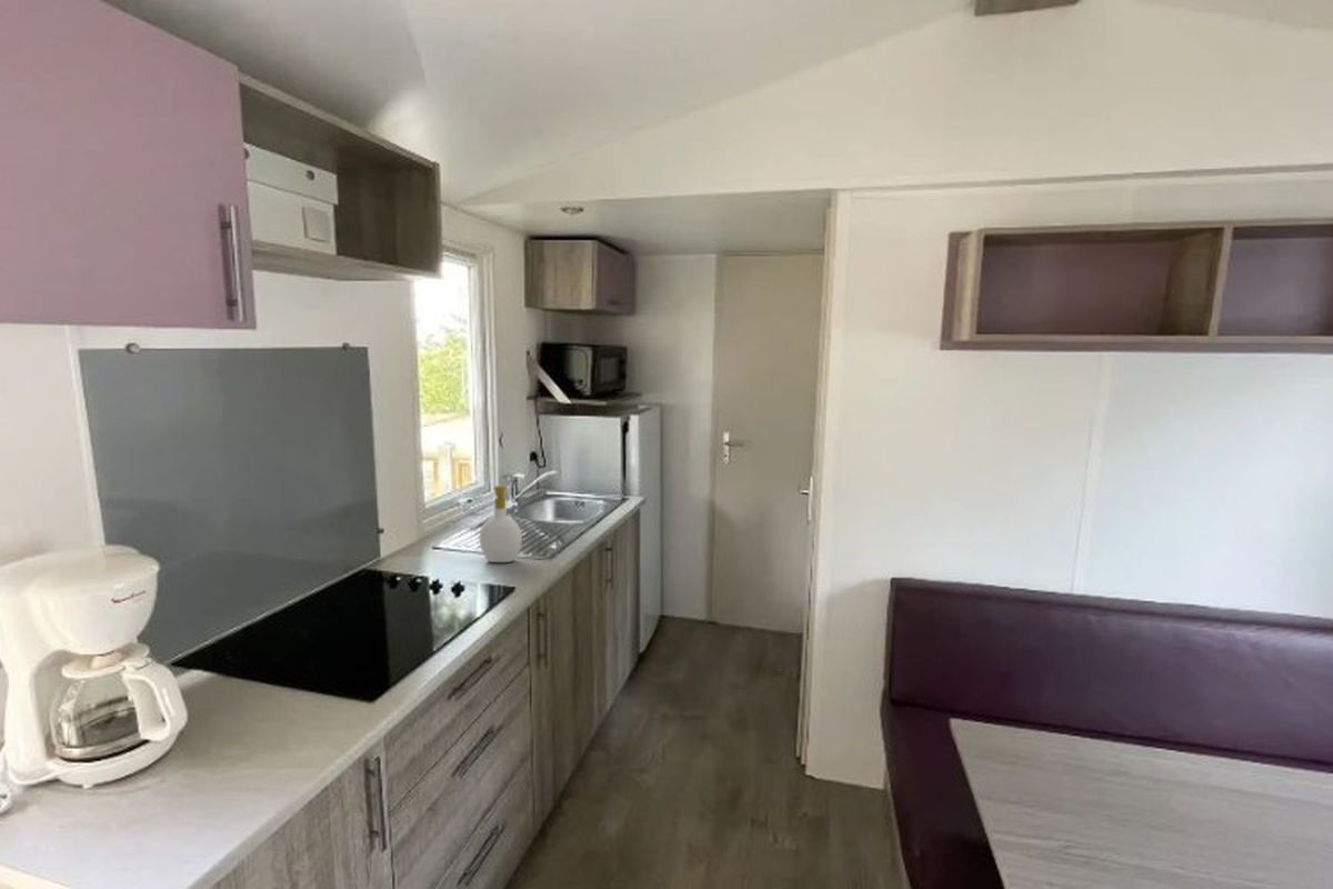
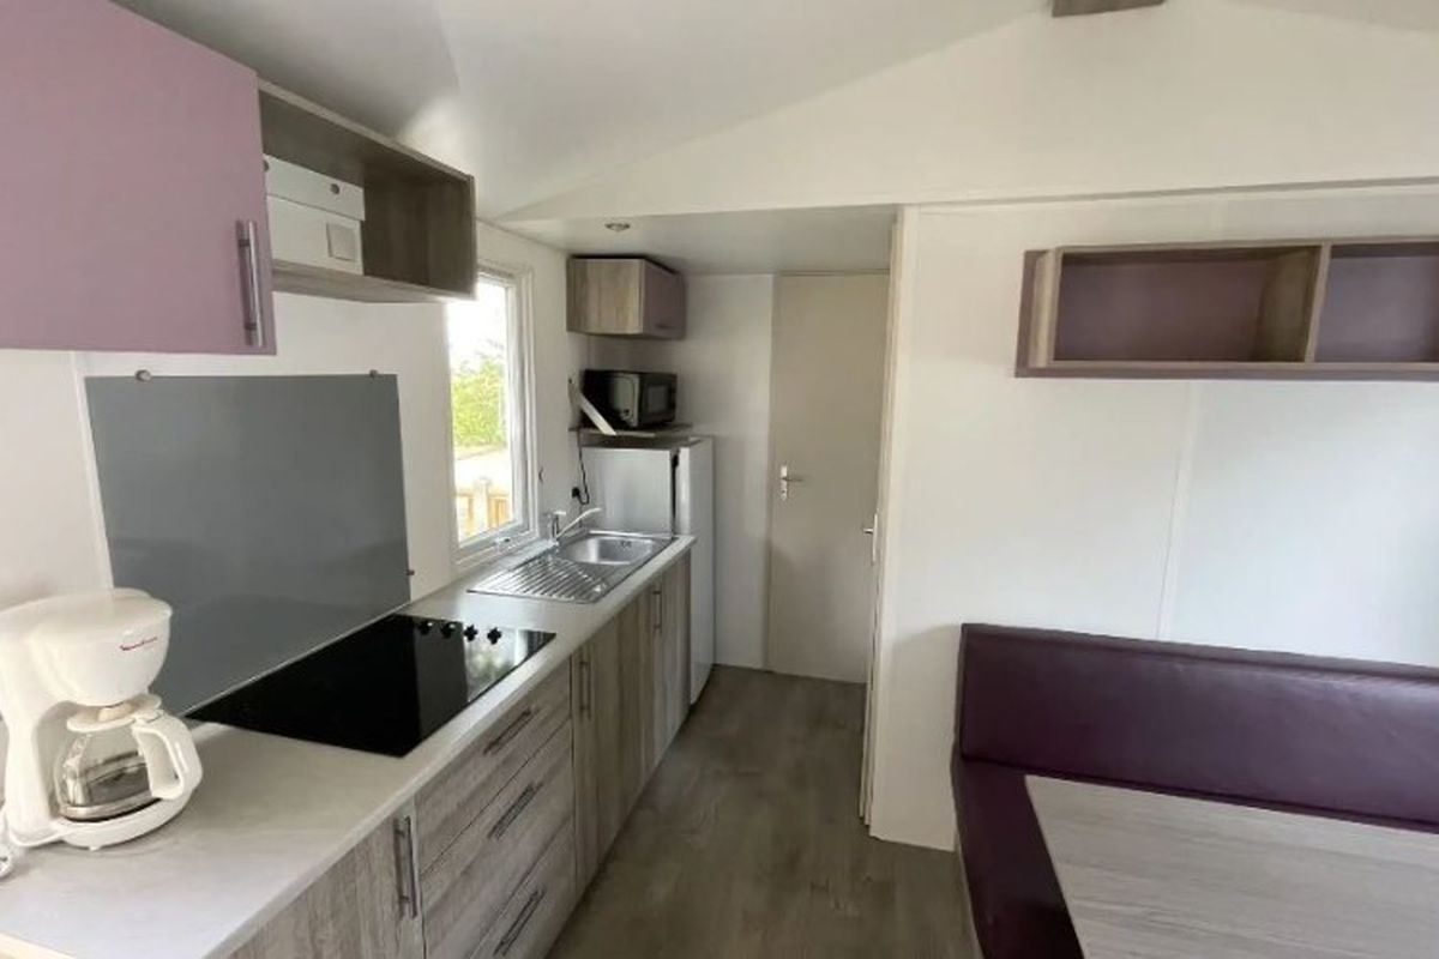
- soap bottle [479,485,523,563]
